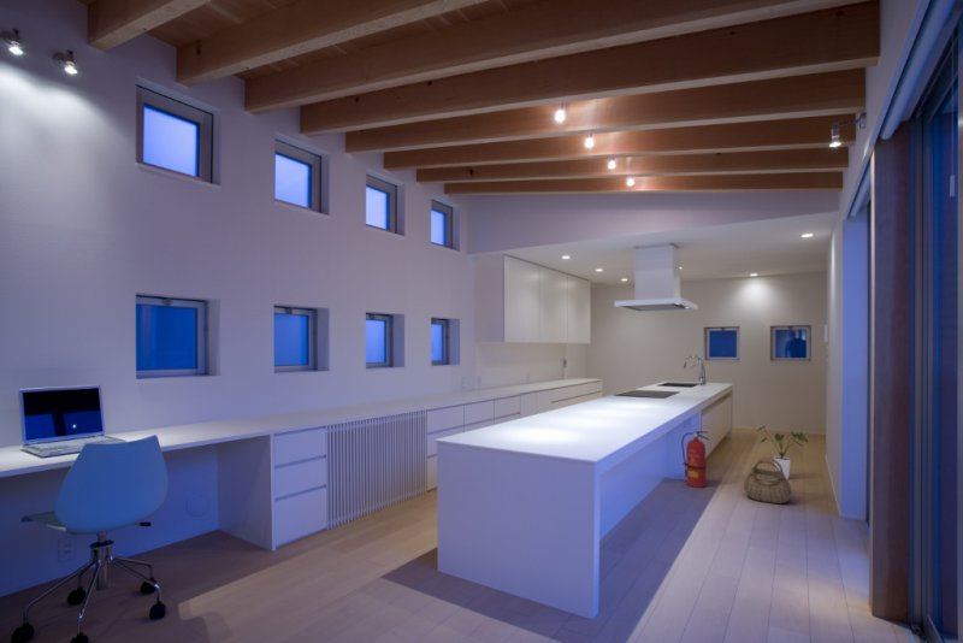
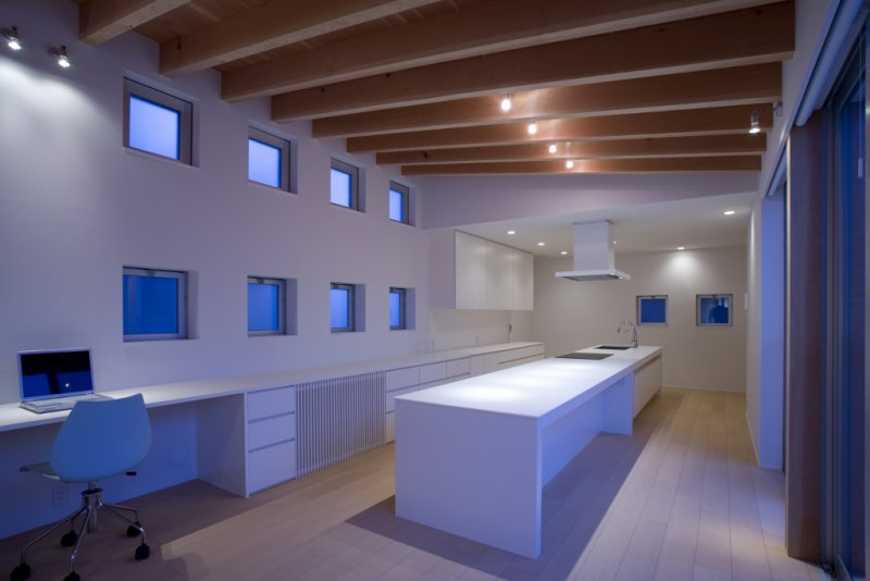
- fire extinguisher [680,430,711,489]
- basket [743,456,793,505]
- house plant [757,425,810,480]
